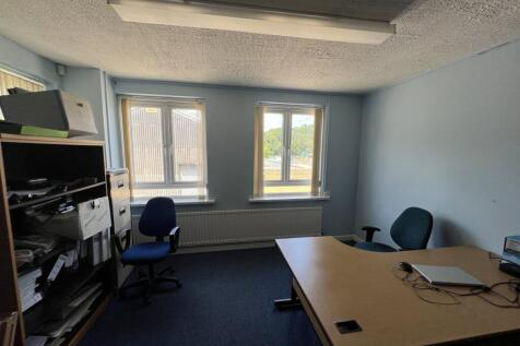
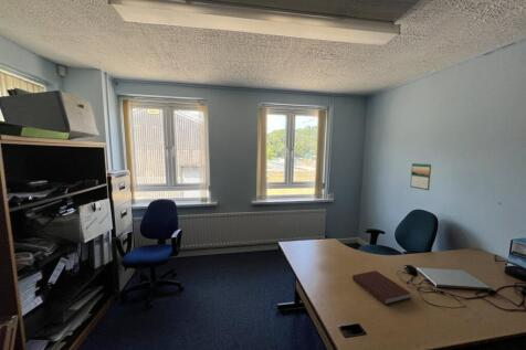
+ notebook [351,269,412,306]
+ calendar [409,162,432,191]
